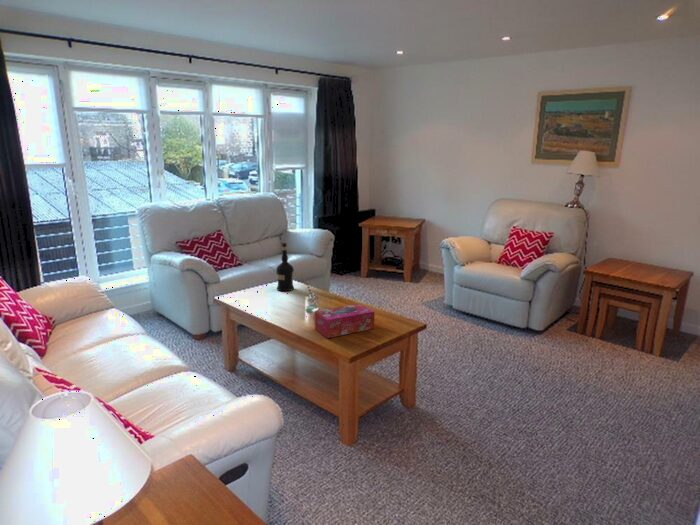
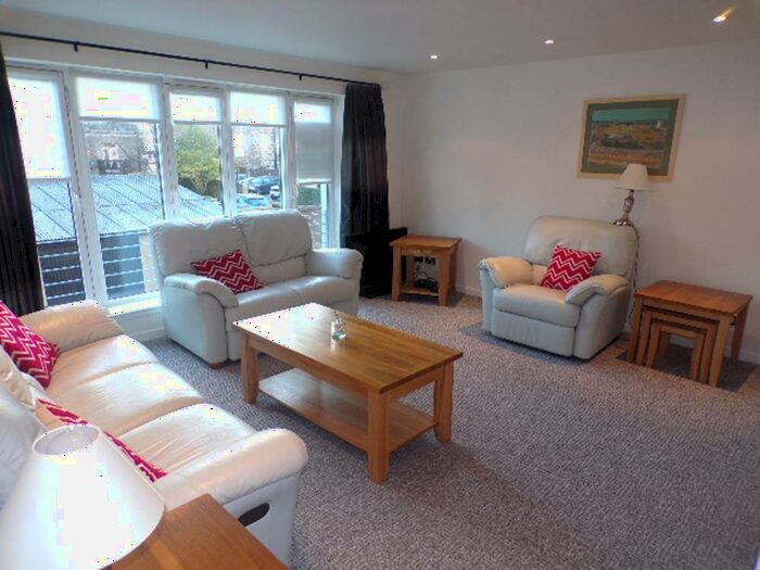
- tissue box [314,303,376,339]
- liquor [275,242,295,292]
